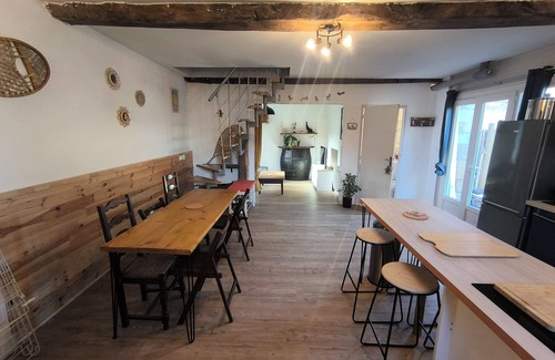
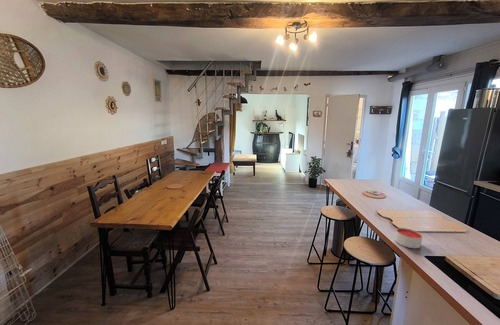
+ candle [394,227,423,249]
